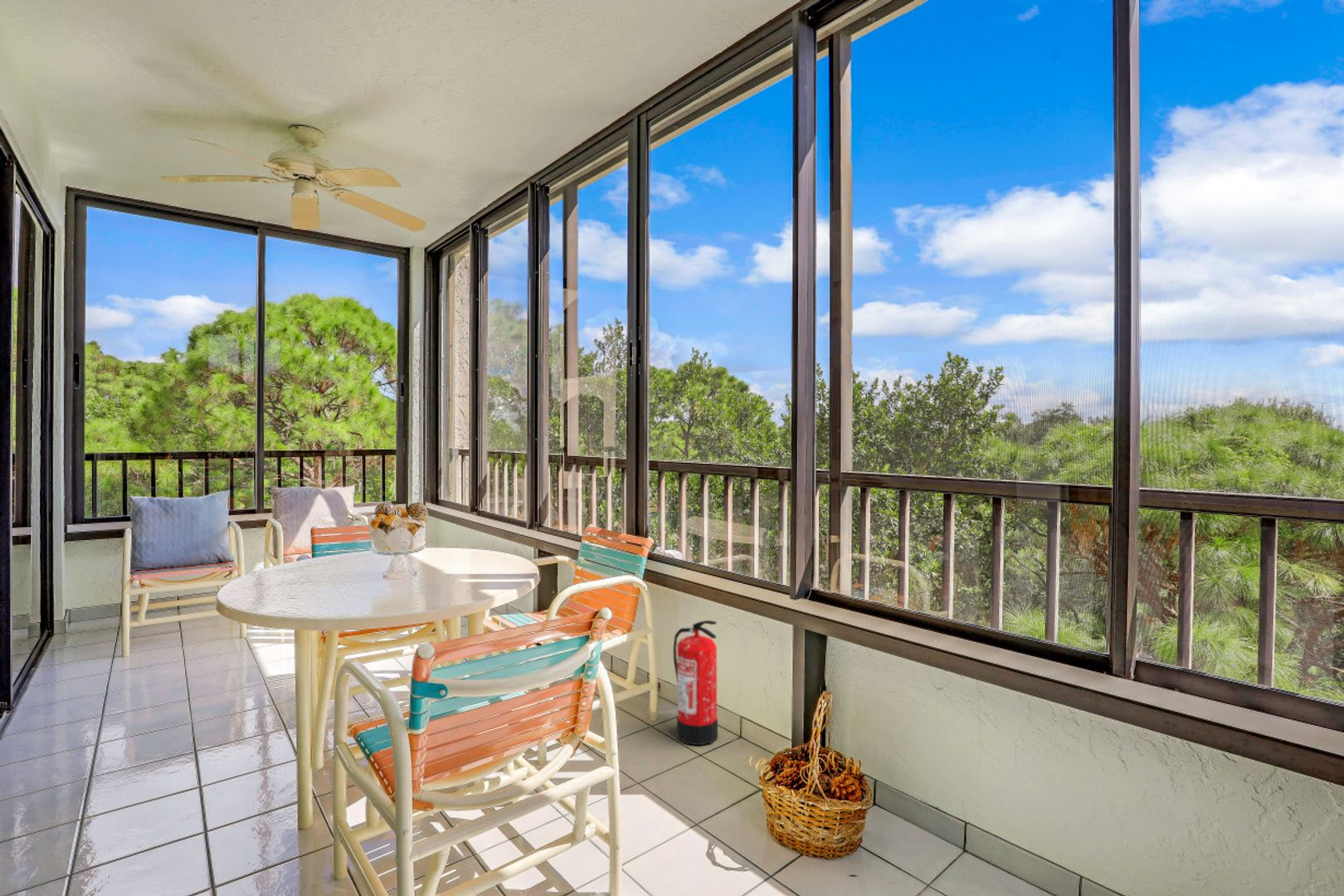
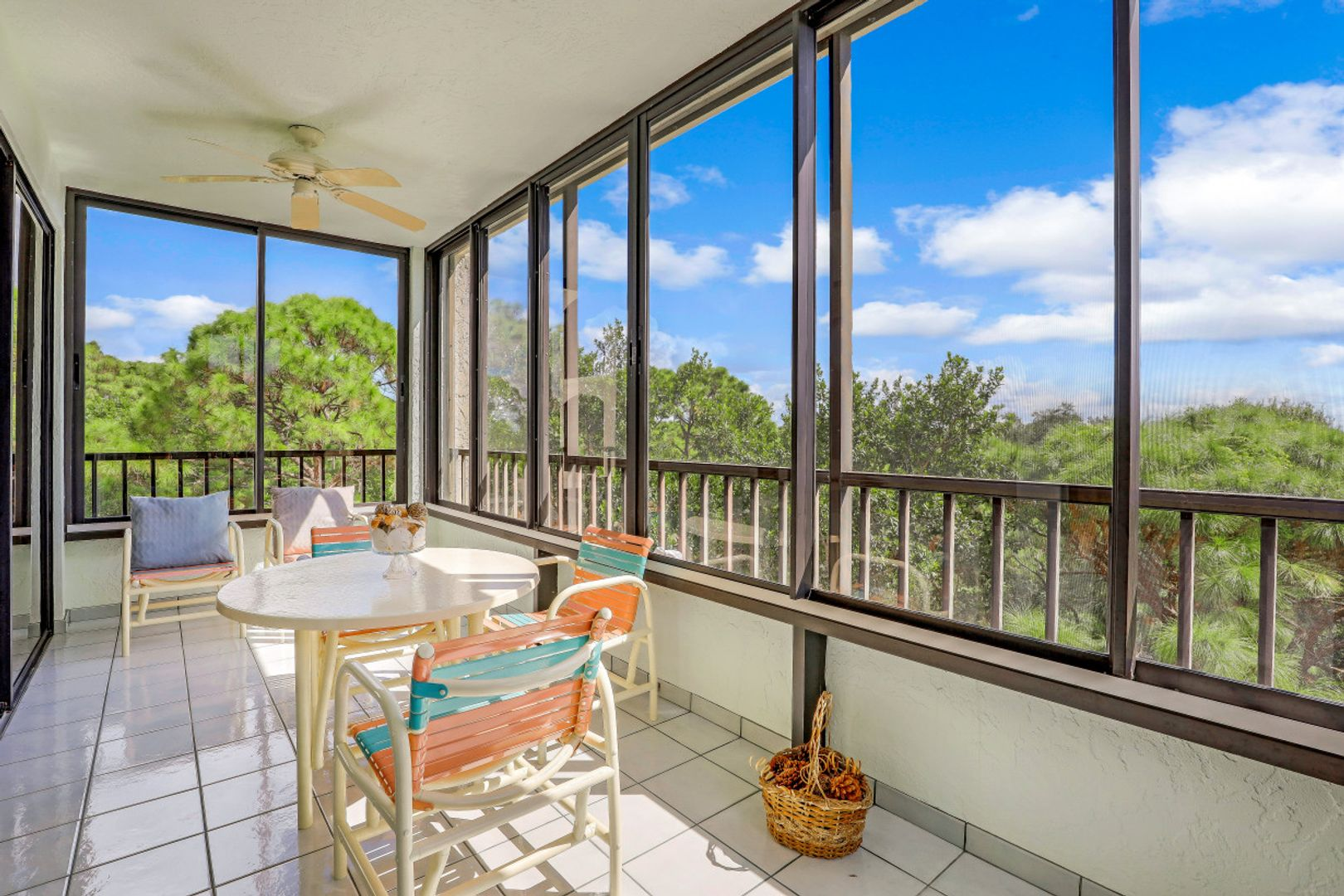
- fire extinguisher [673,620,718,746]
